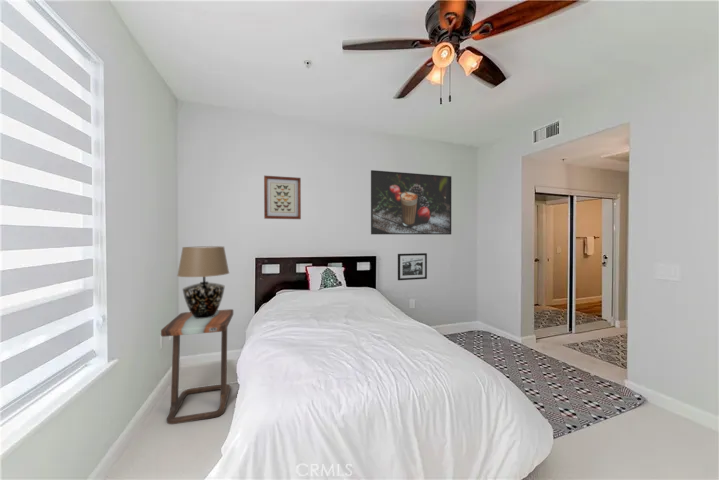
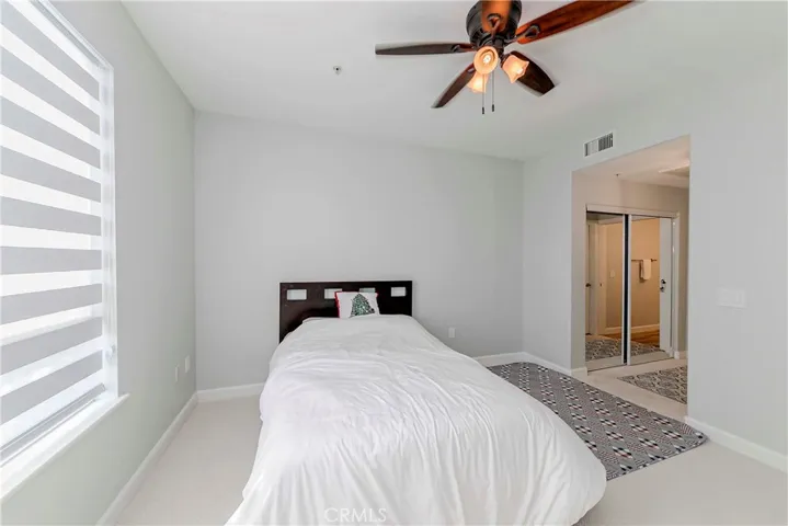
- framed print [370,169,452,236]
- table lamp [176,245,230,319]
- picture frame [397,252,428,281]
- wall art [263,175,302,220]
- side table [160,308,238,425]
